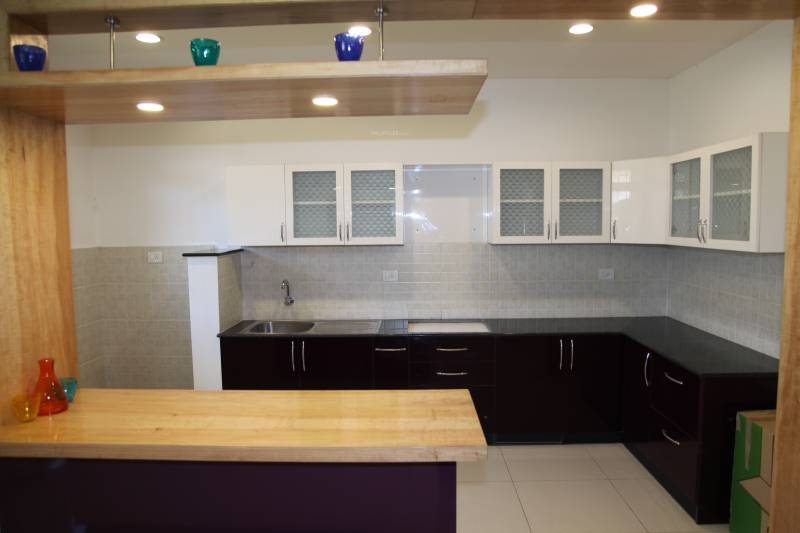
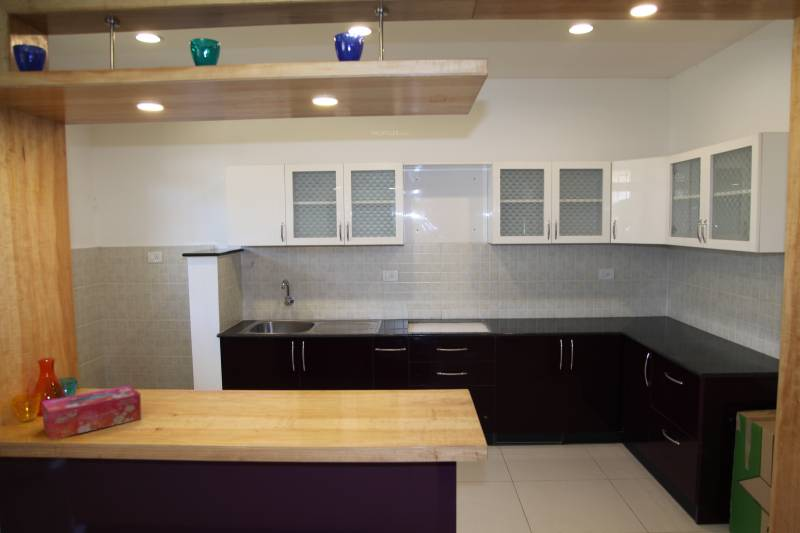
+ tissue box [41,384,142,441]
